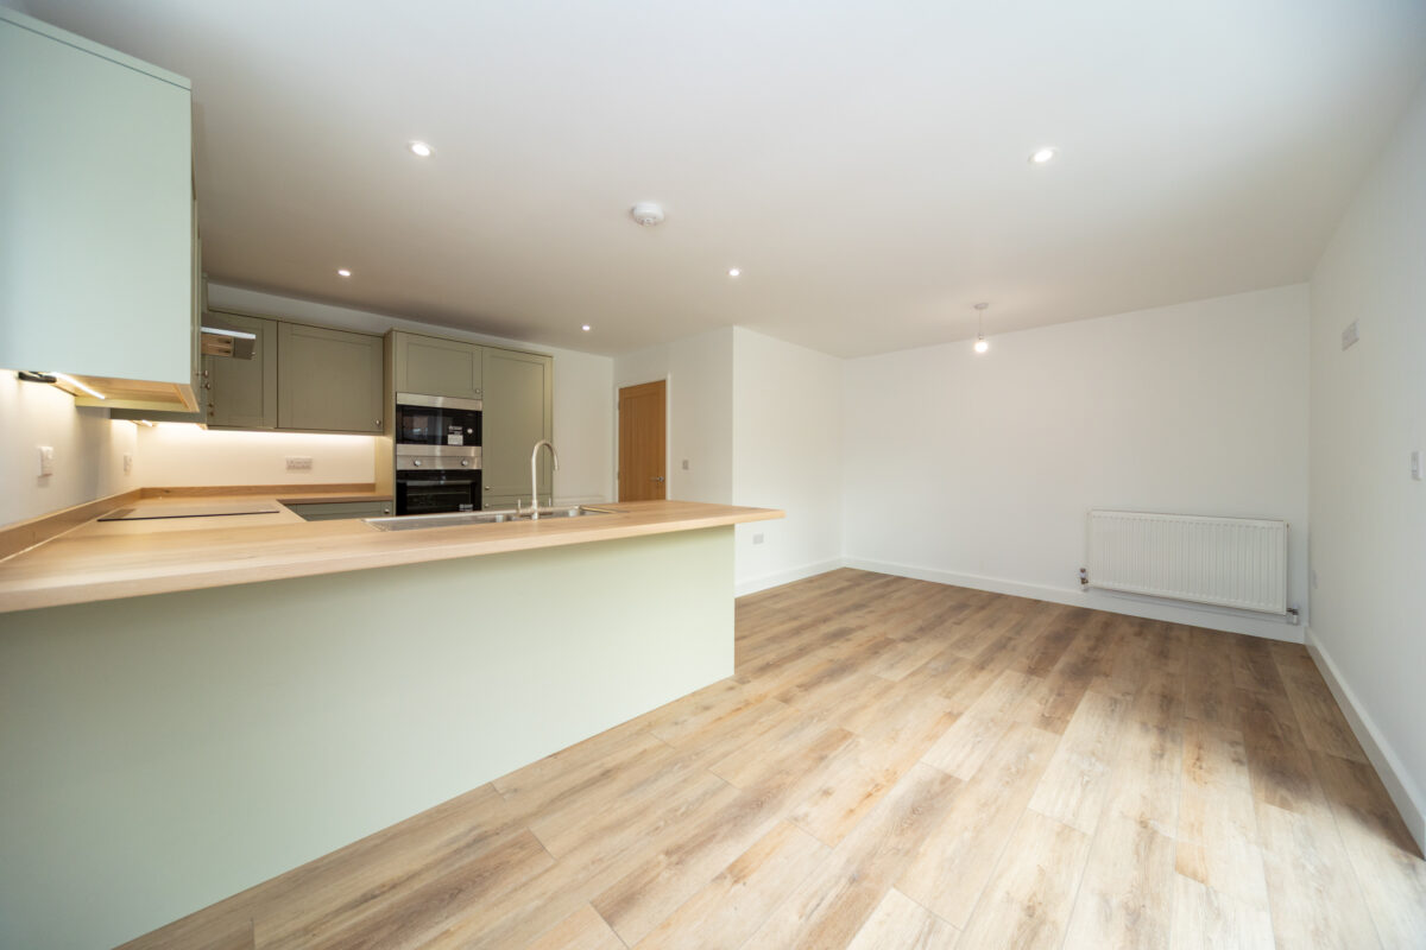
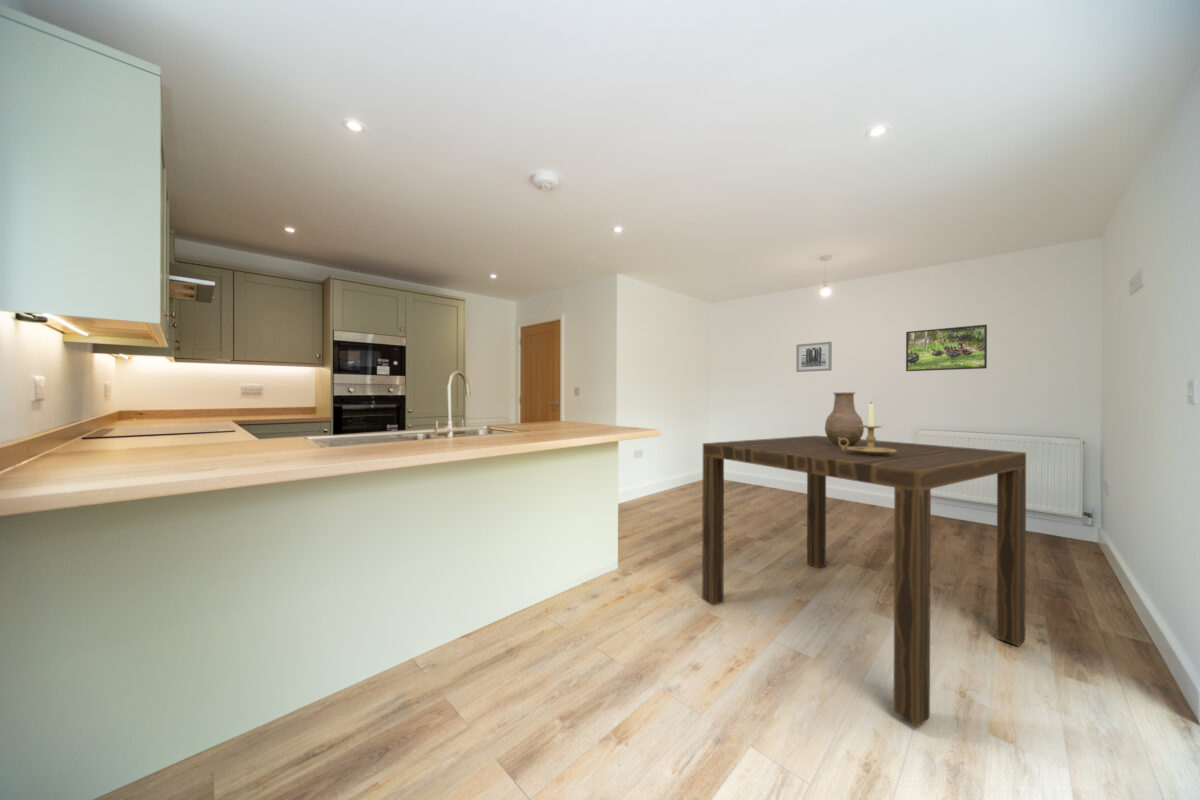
+ dining table [701,435,1027,728]
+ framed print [905,324,988,372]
+ vase [824,391,865,446]
+ candle holder [838,401,896,456]
+ wall art [795,341,833,373]
